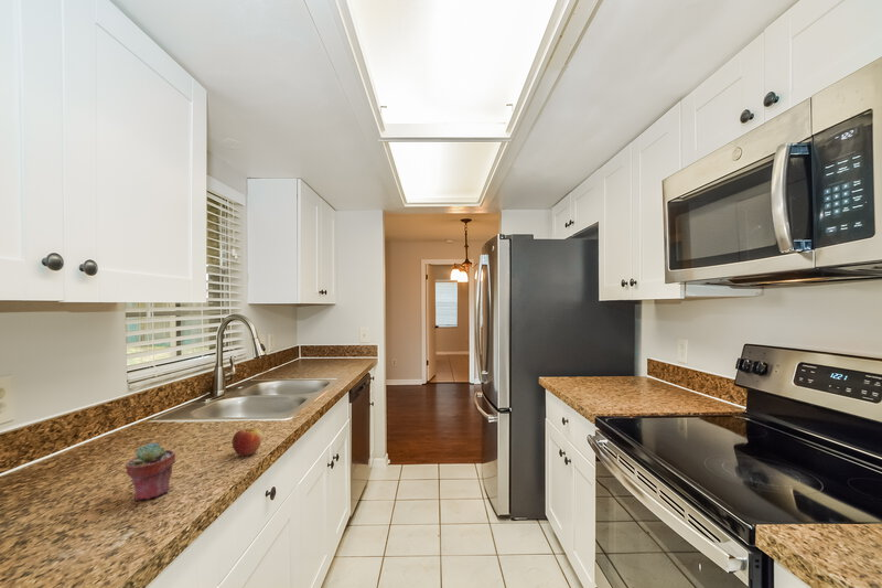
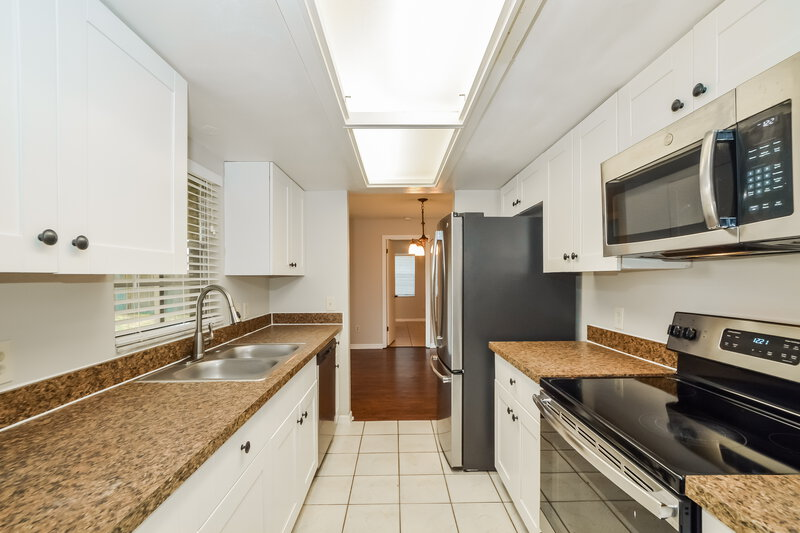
- apple [230,426,263,457]
- potted succulent [125,441,176,502]
